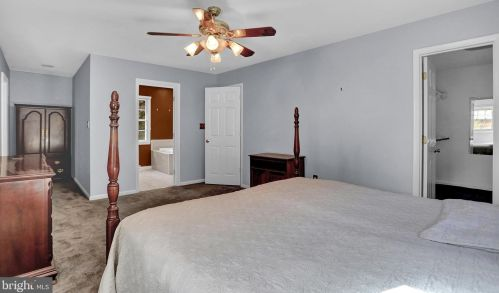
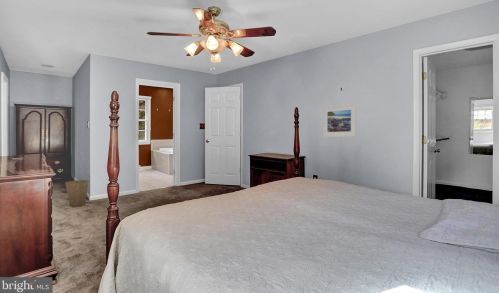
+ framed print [322,103,358,138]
+ trash can [64,179,90,207]
